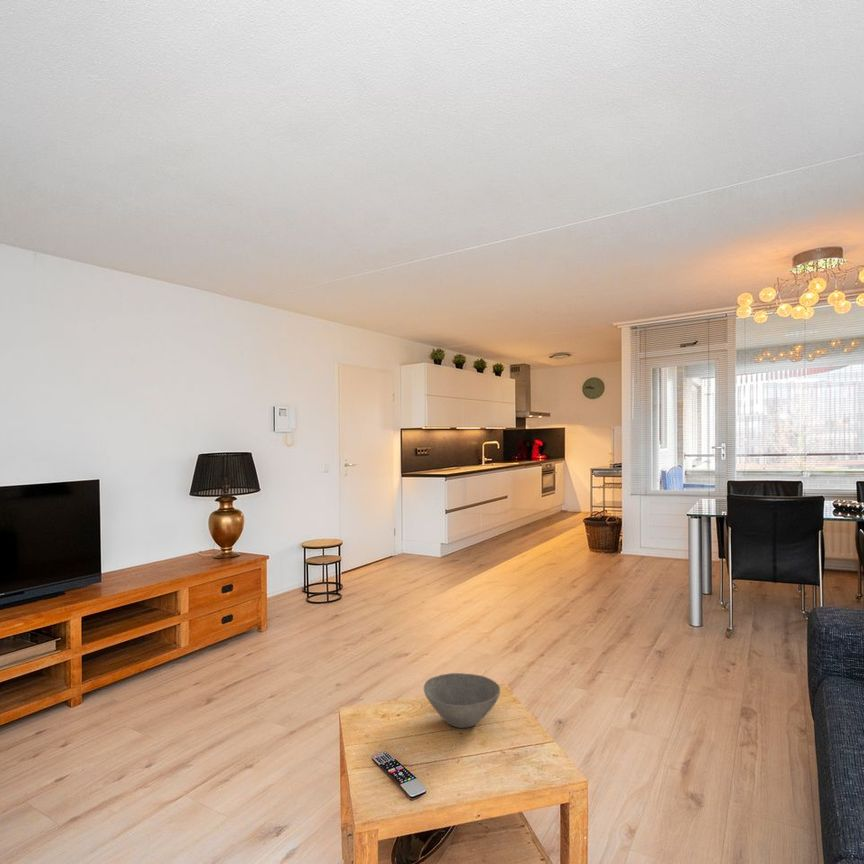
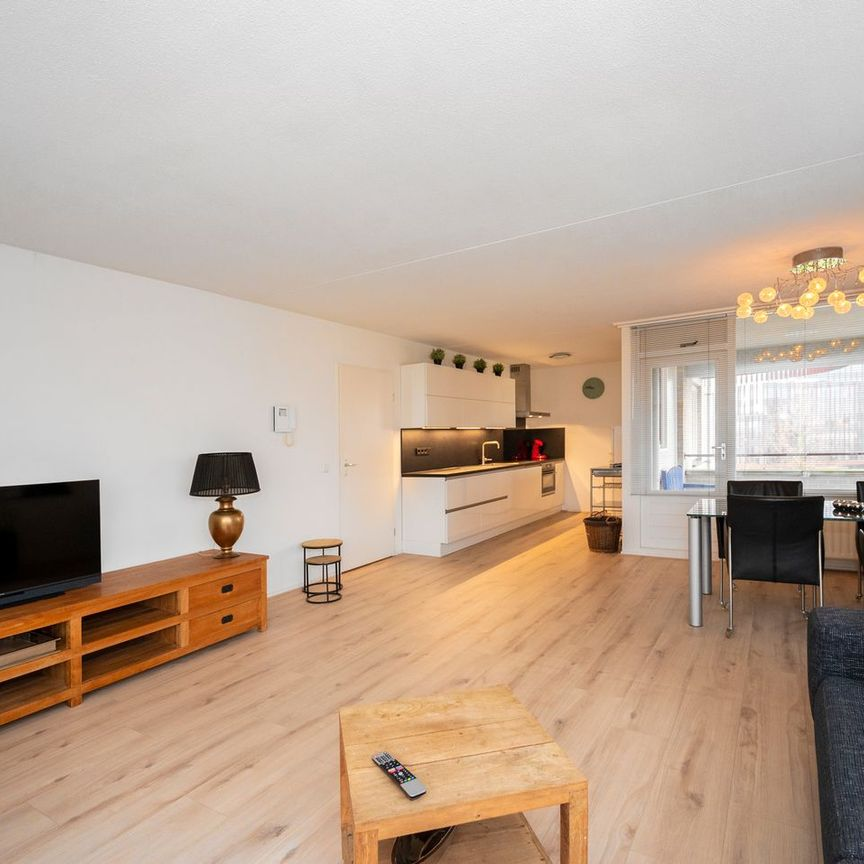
- bowl [423,672,501,729]
